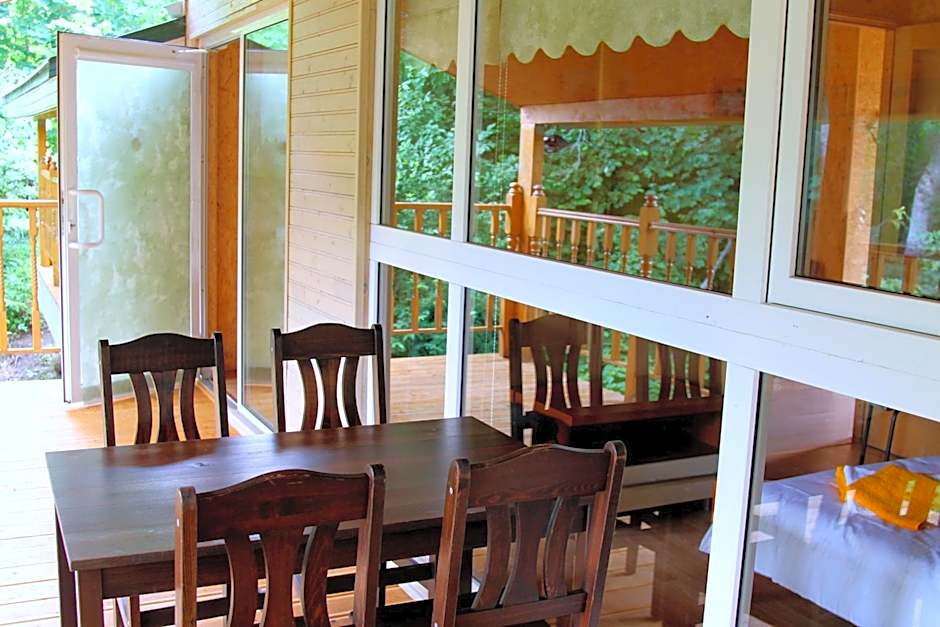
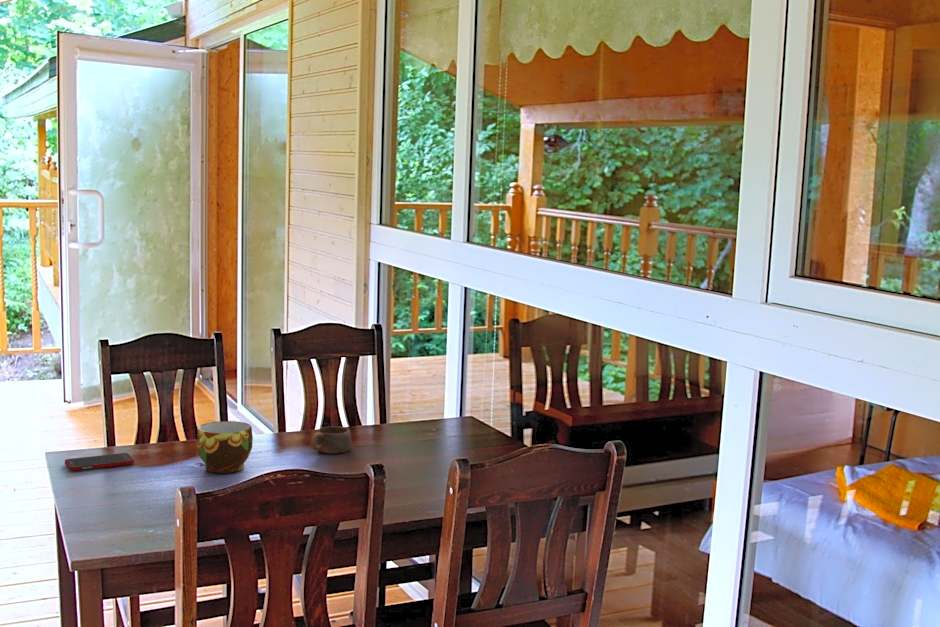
+ cup [196,420,254,474]
+ cell phone [64,452,135,472]
+ cup [309,425,353,454]
